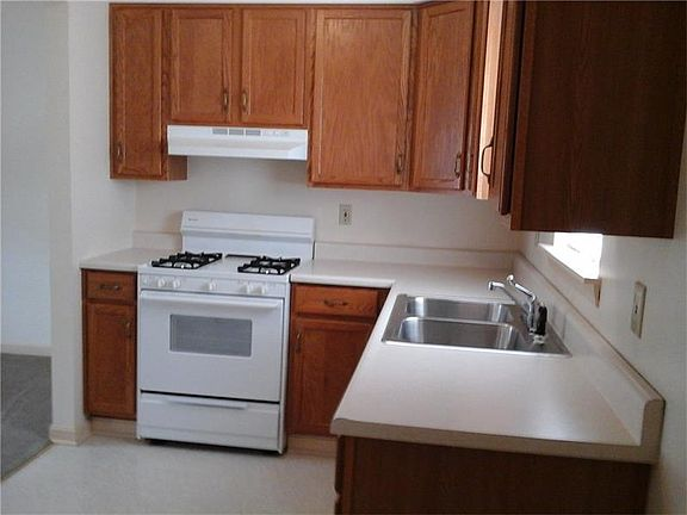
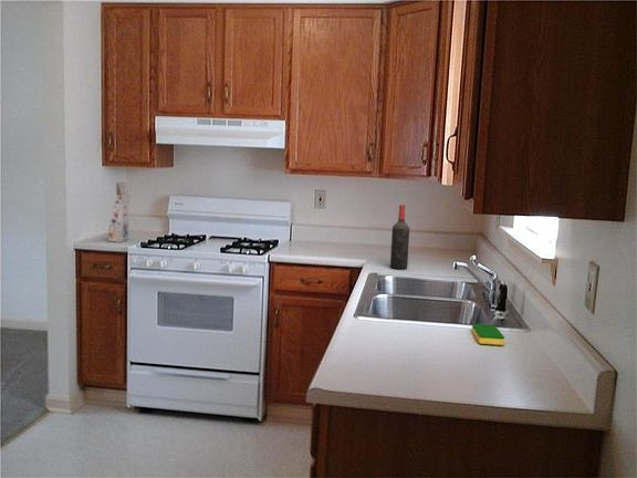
+ gift box [106,180,130,243]
+ wine bottle [389,204,410,270]
+ dish sponge [471,323,505,346]
